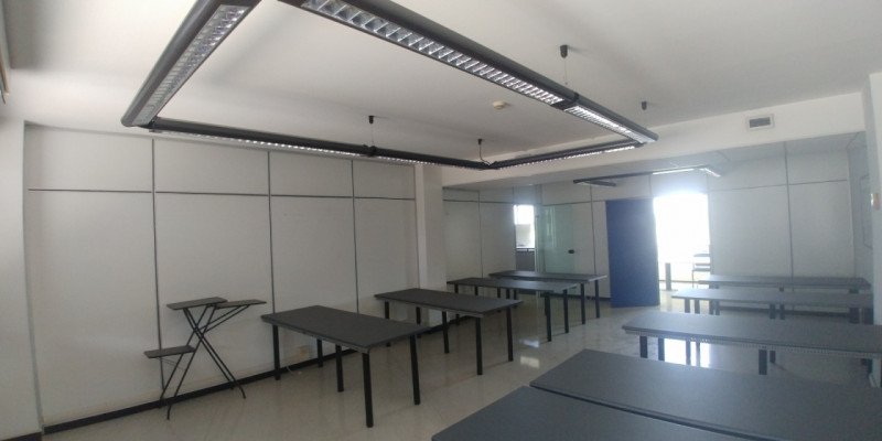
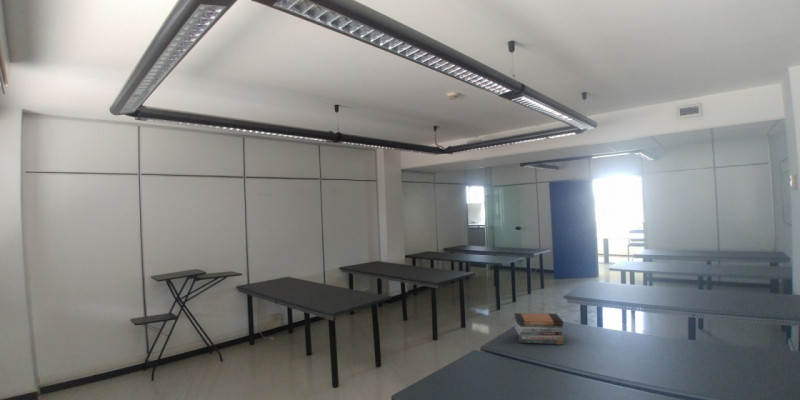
+ book stack [513,312,564,346]
